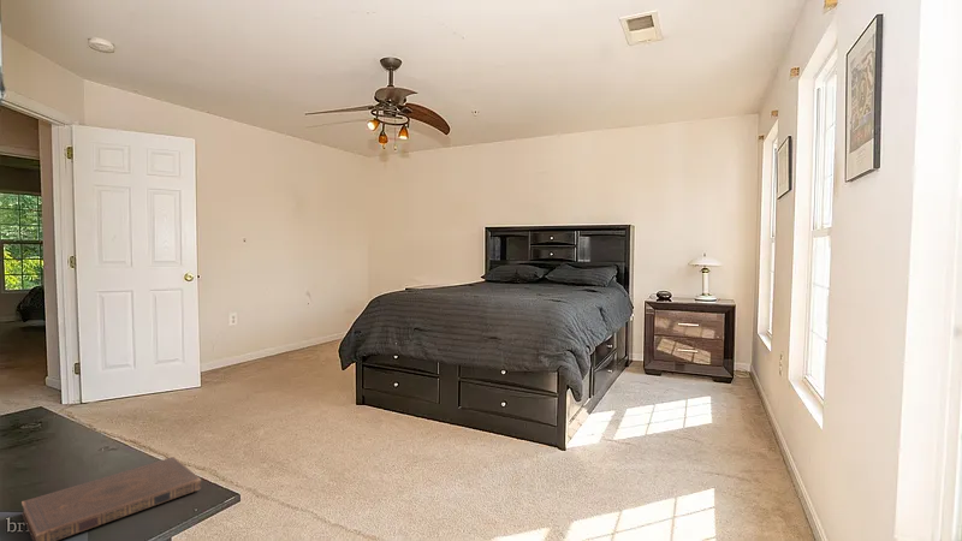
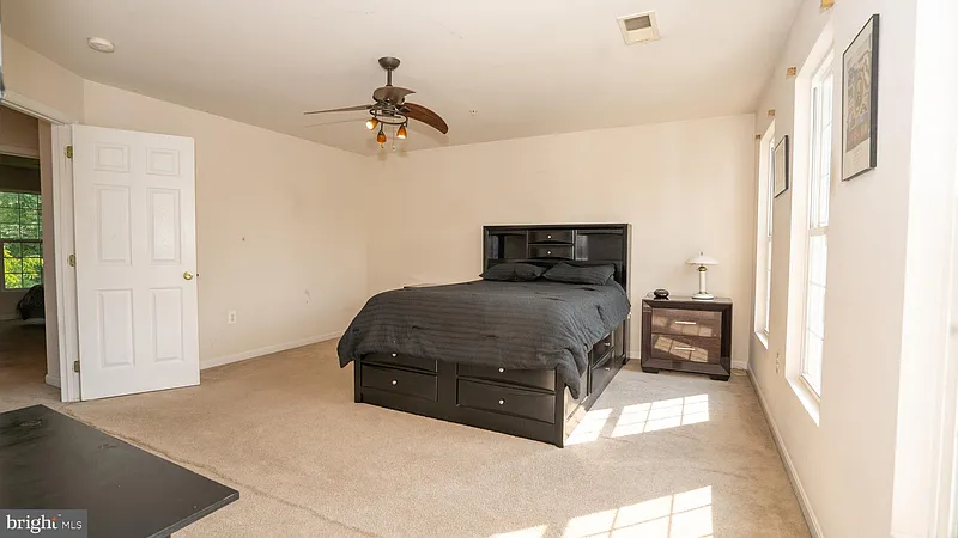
- book [20,456,202,541]
